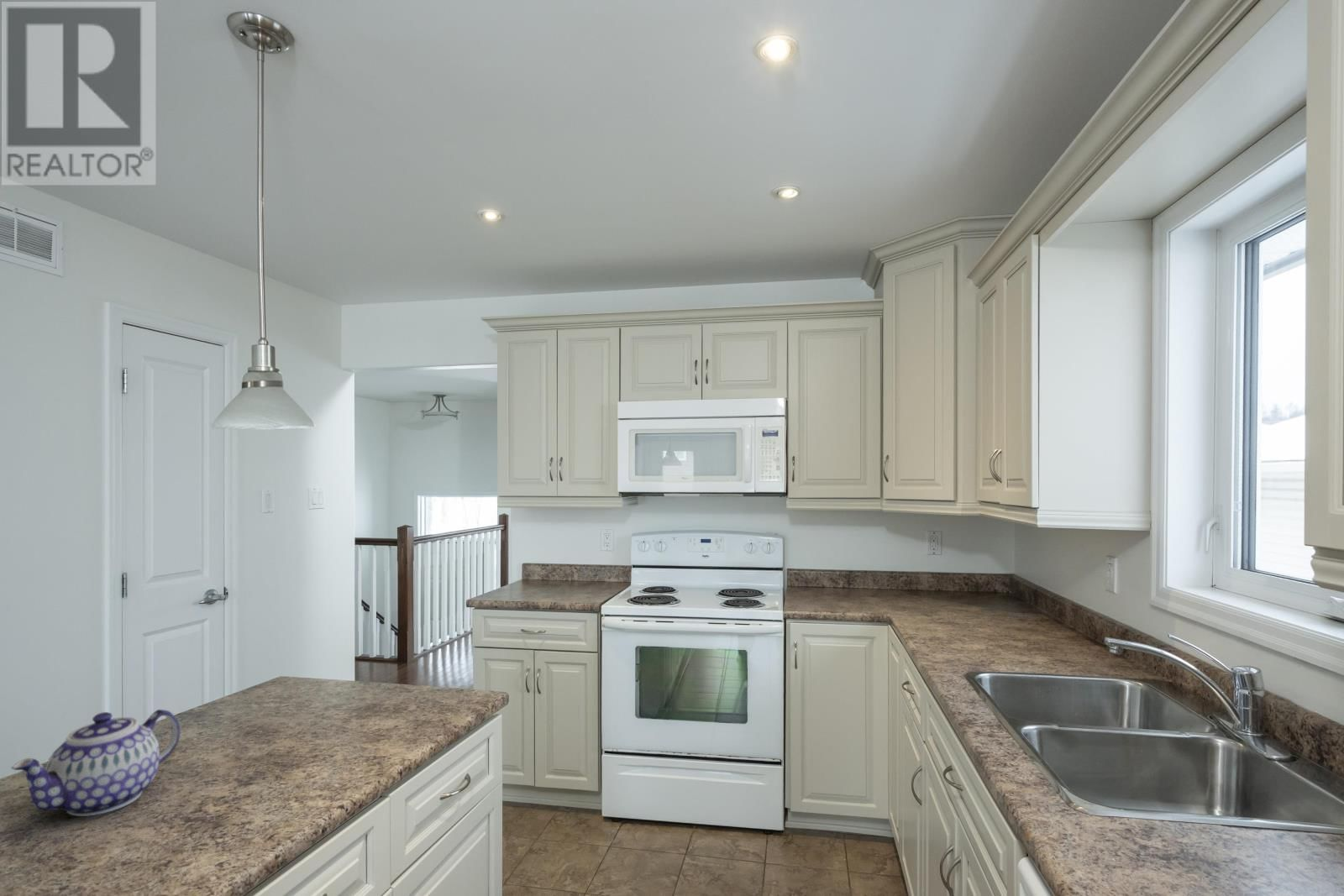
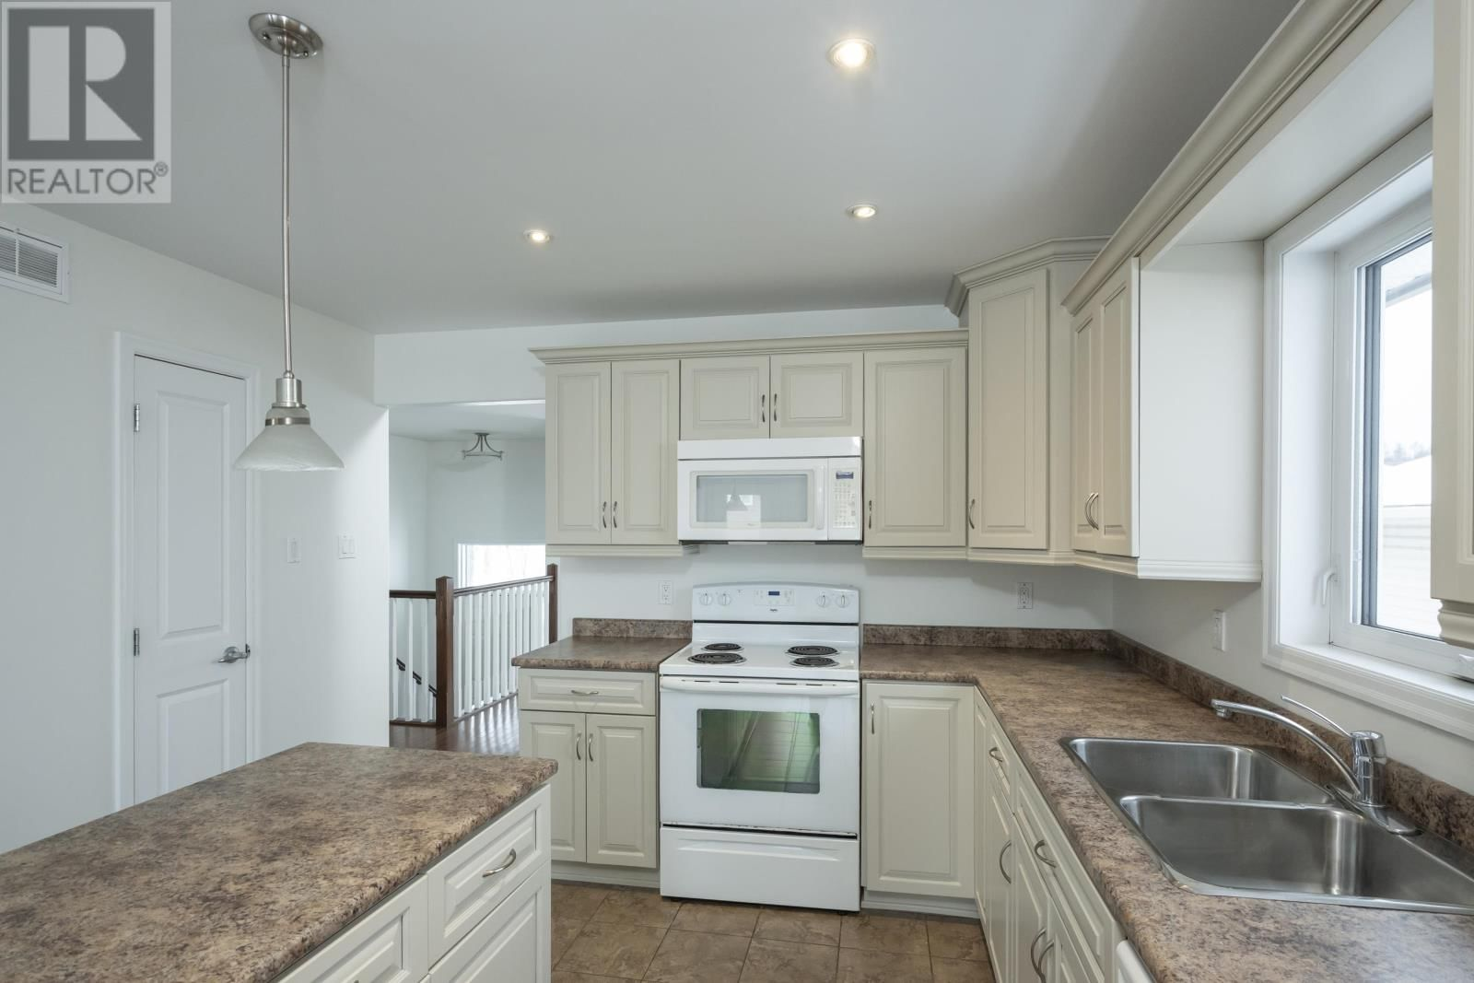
- teapot [10,709,181,817]
